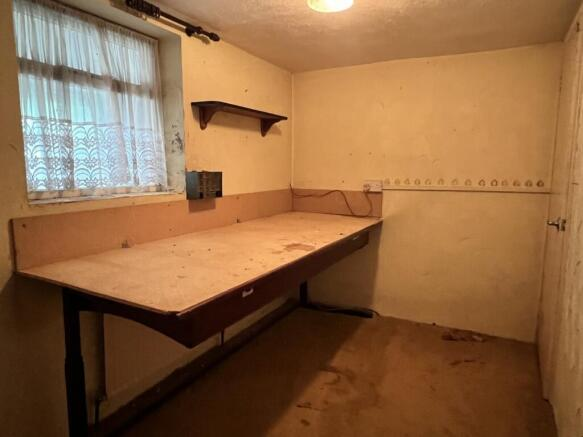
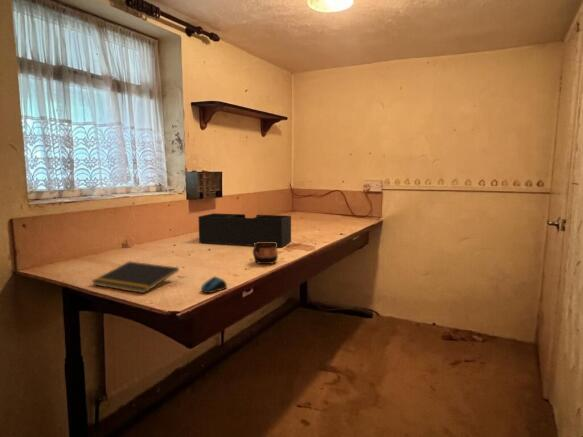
+ cup [252,242,279,265]
+ desk organizer [197,212,292,248]
+ notepad [91,261,180,294]
+ computer mouse [200,276,228,294]
